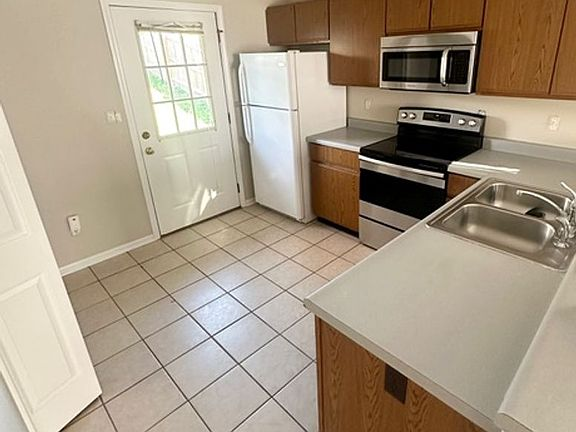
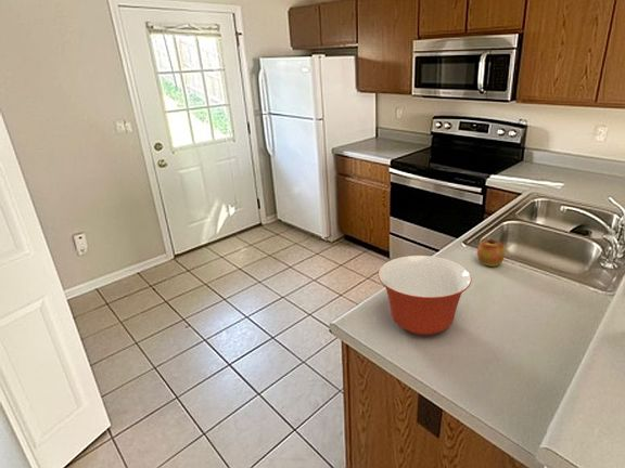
+ apple [476,237,507,268]
+ mixing bowl [378,255,472,336]
